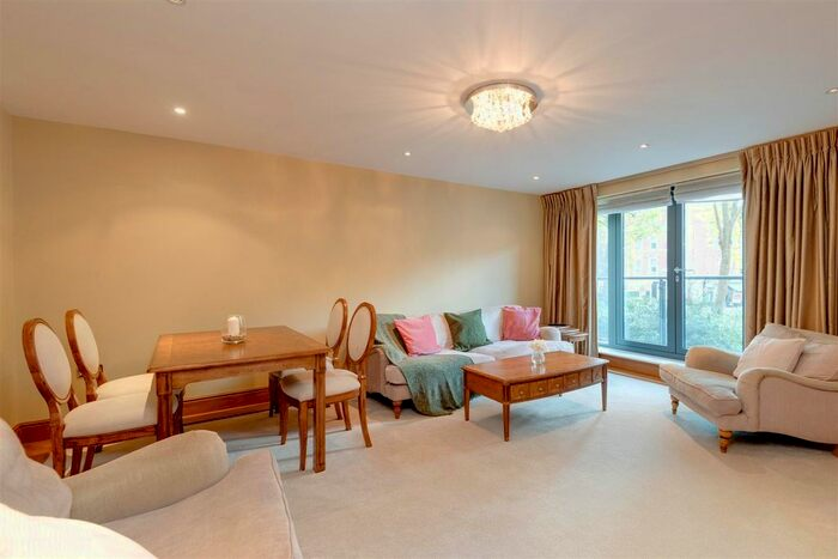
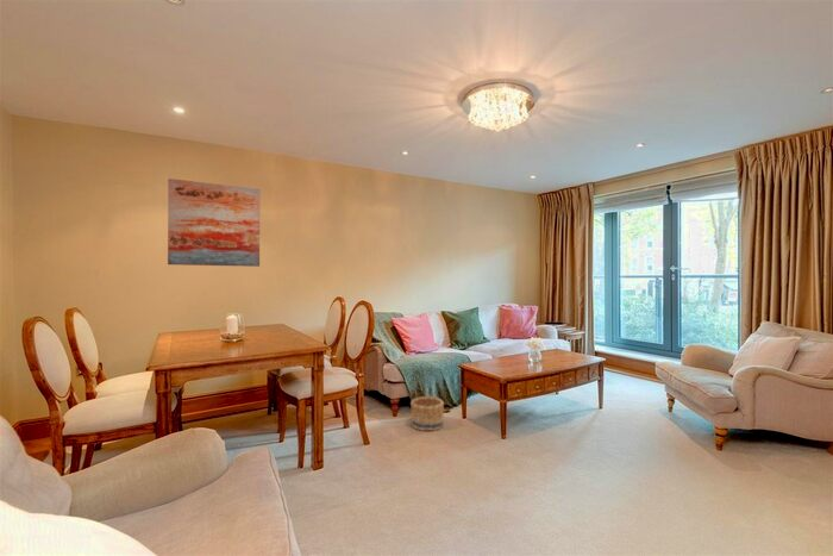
+ basket [409,395,445,432]
+ wall art [167,177,261,268]
